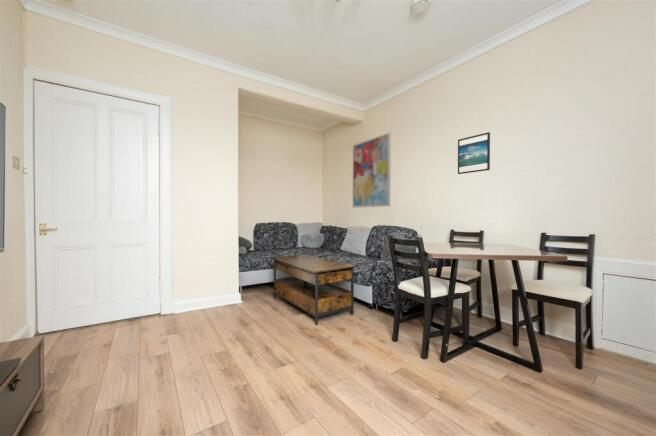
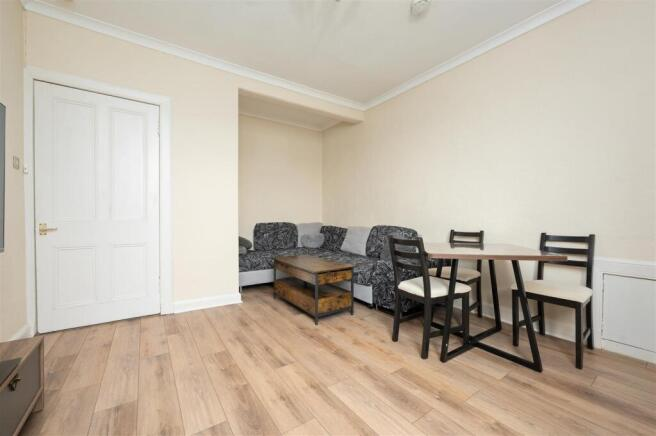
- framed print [457,131,491,175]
- wall art [352,132,391,209]
